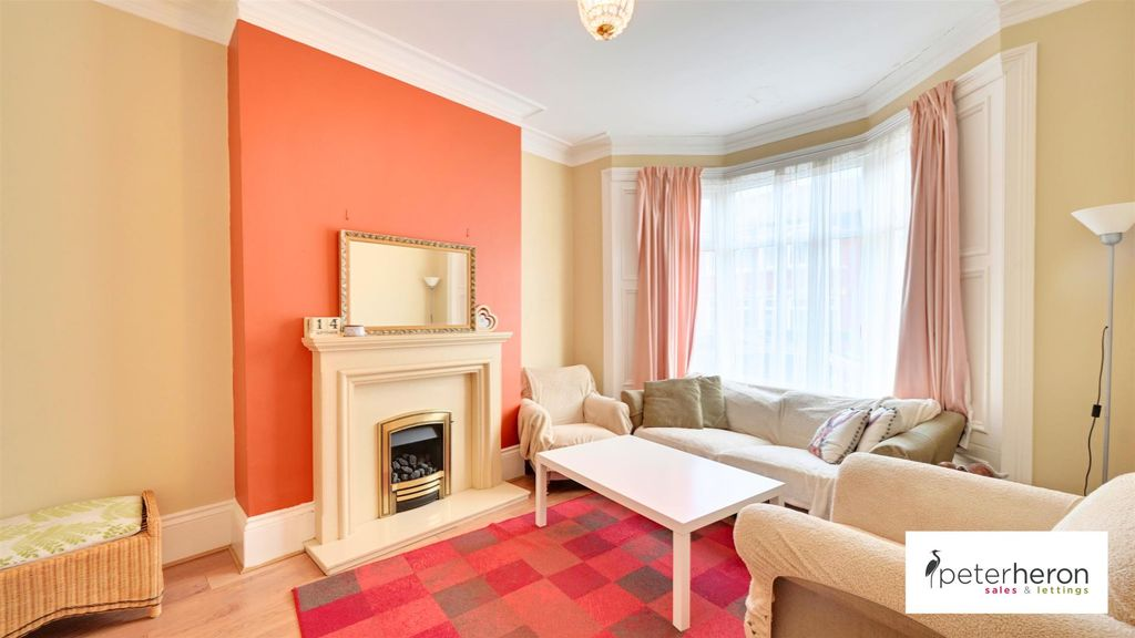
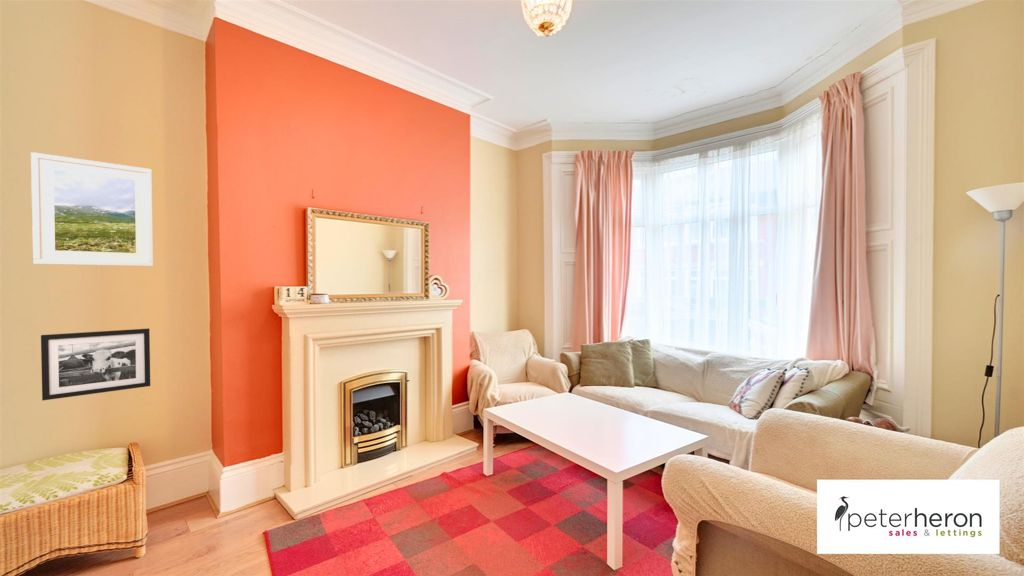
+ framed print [30,151,155,267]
+ picture frame [40,327,151,401]
